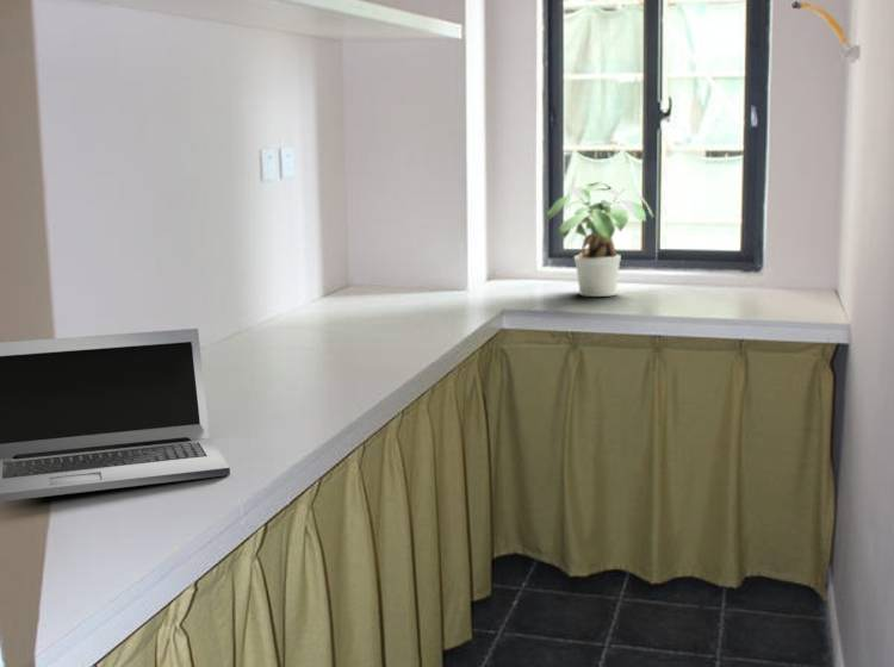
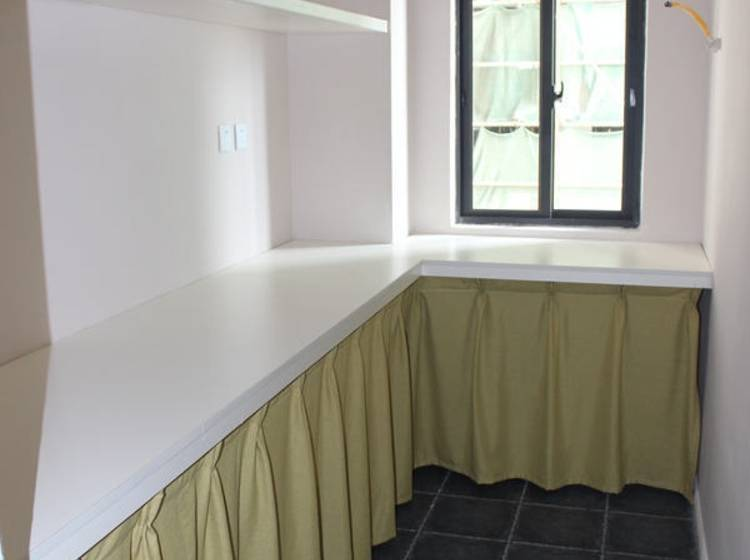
- laptop [0,328,231,503]
- potted plant [546,181,654,298]
